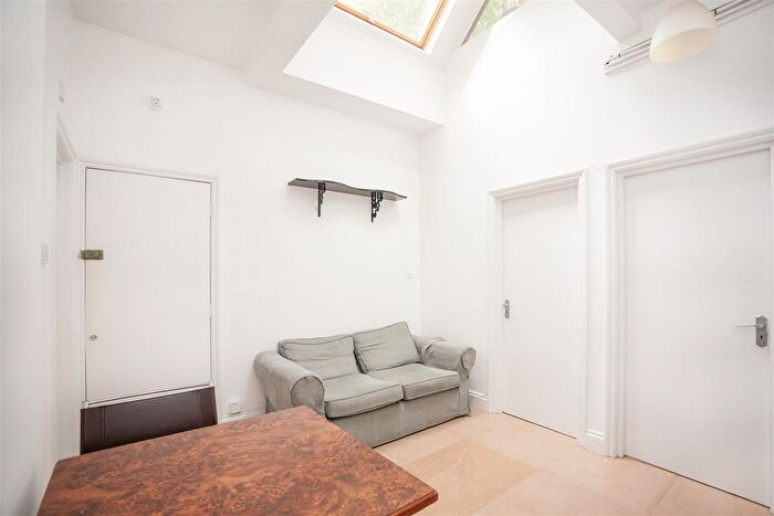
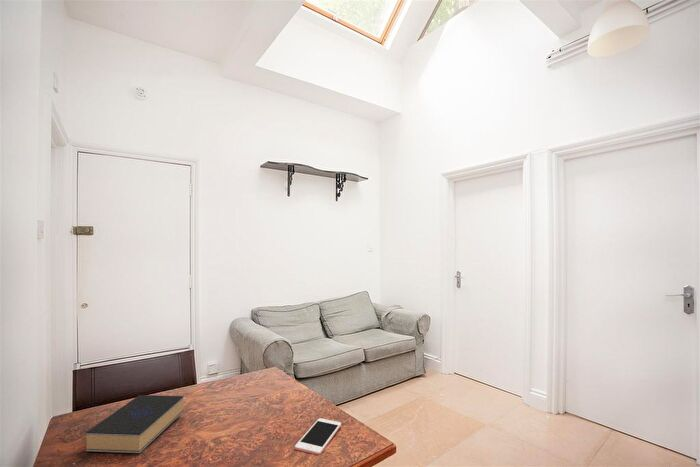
+ cell phone [294,417,342,456]
+ book [85,394,185,454]
